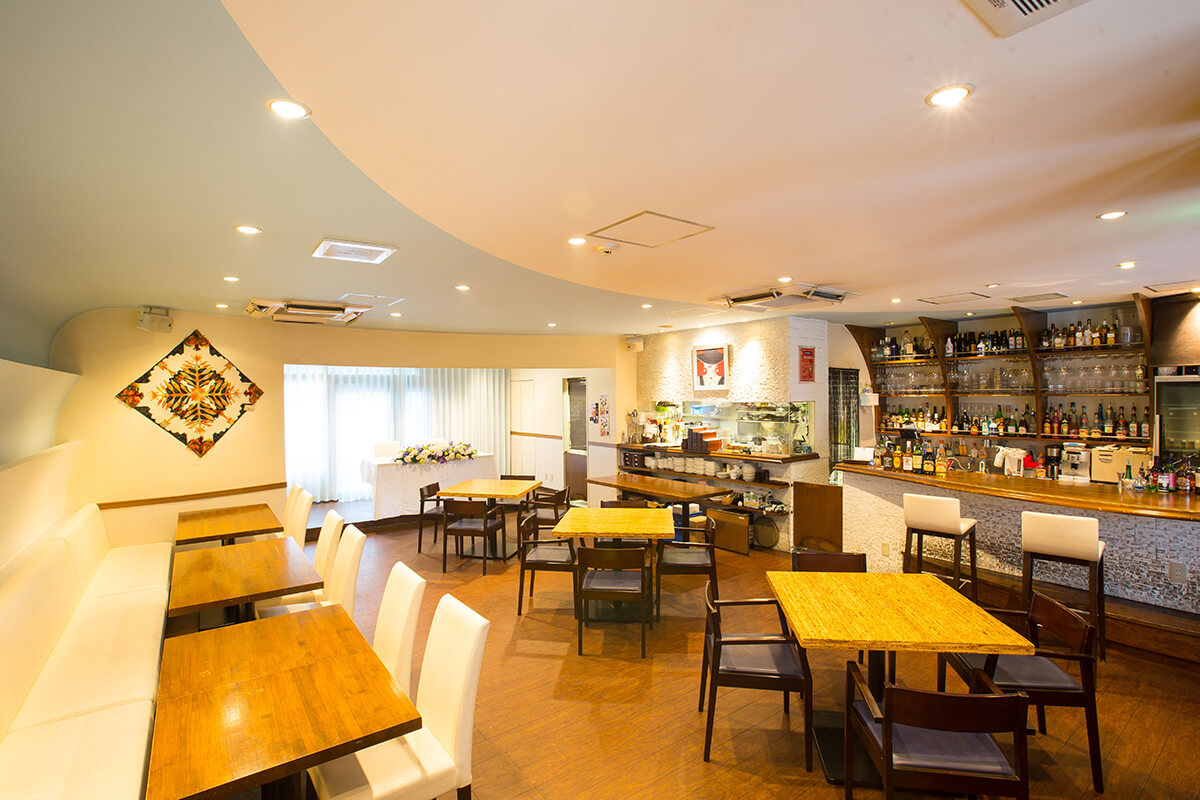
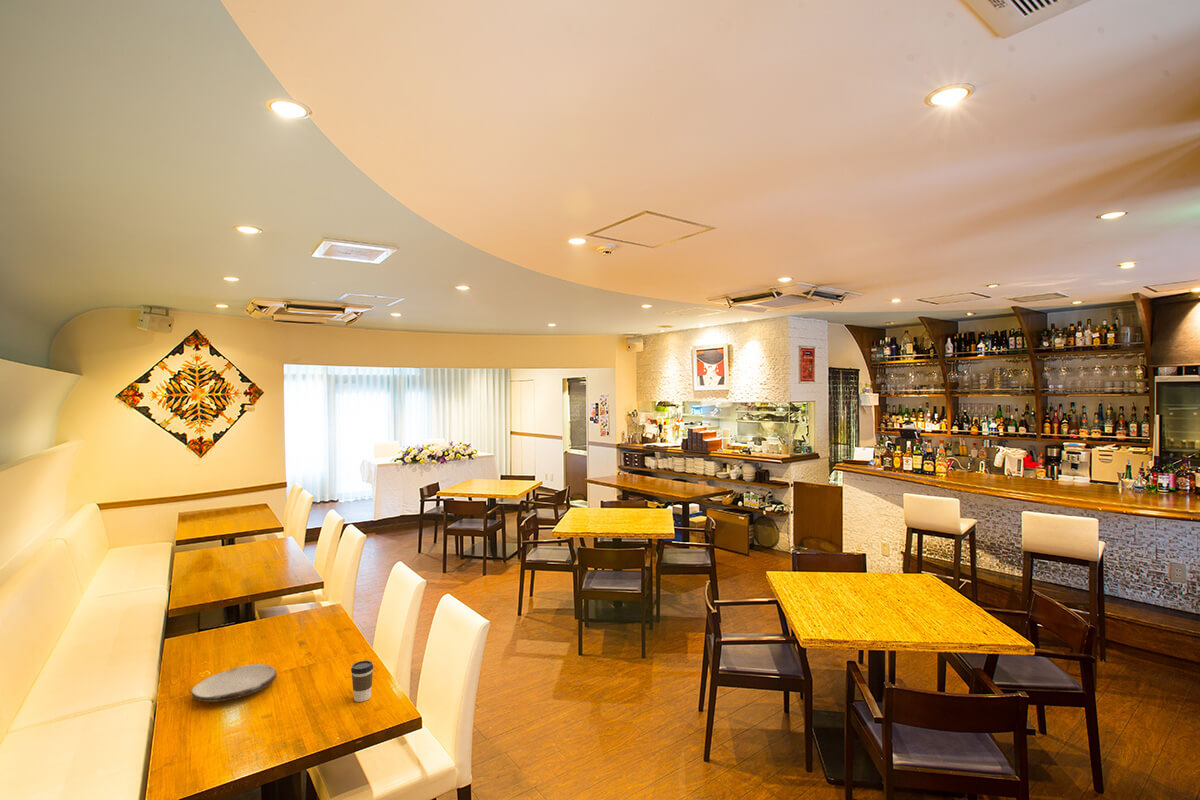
+ plate [190,663,278,703]
+ coffee cup [350,660,374,703]
